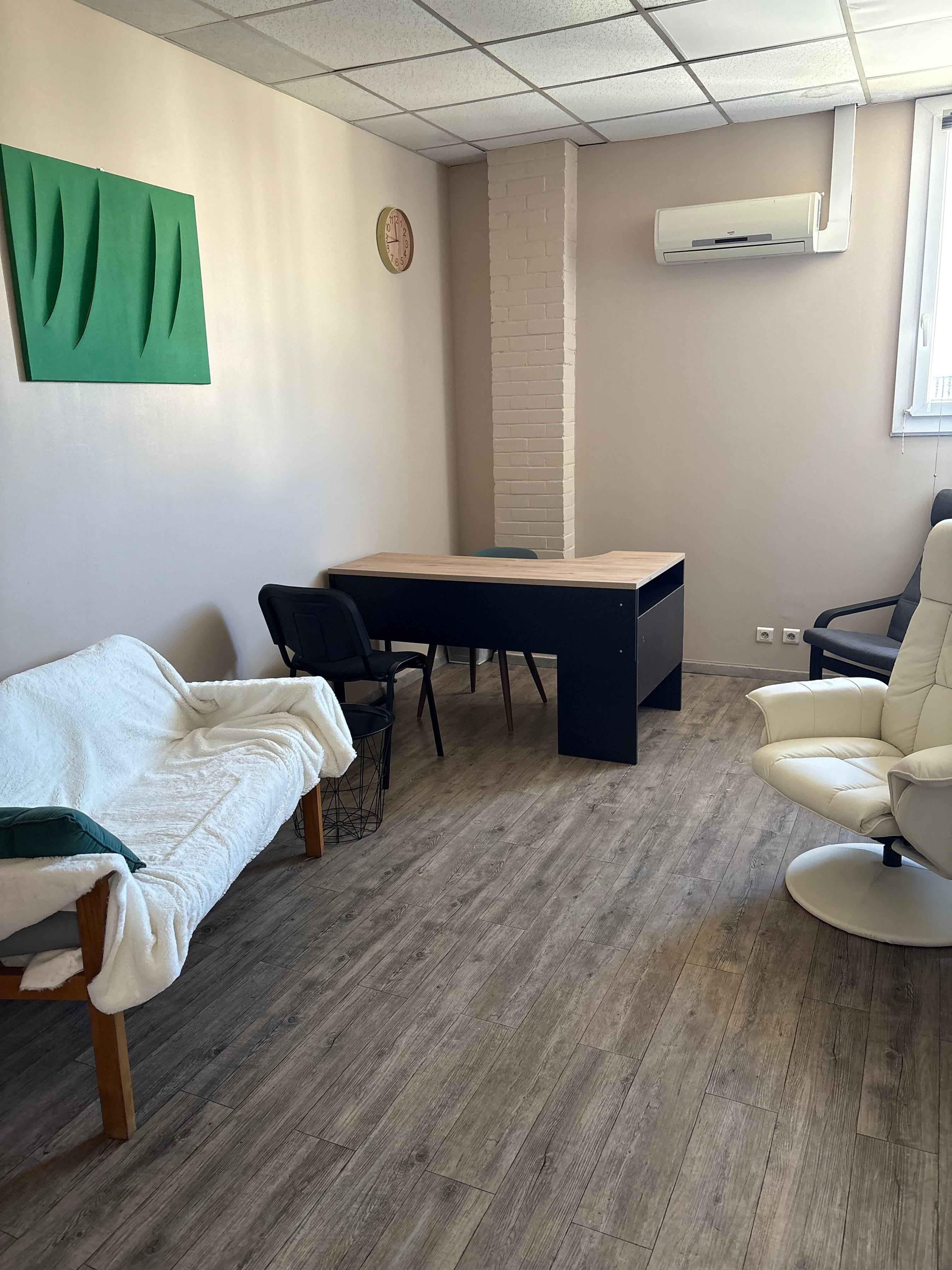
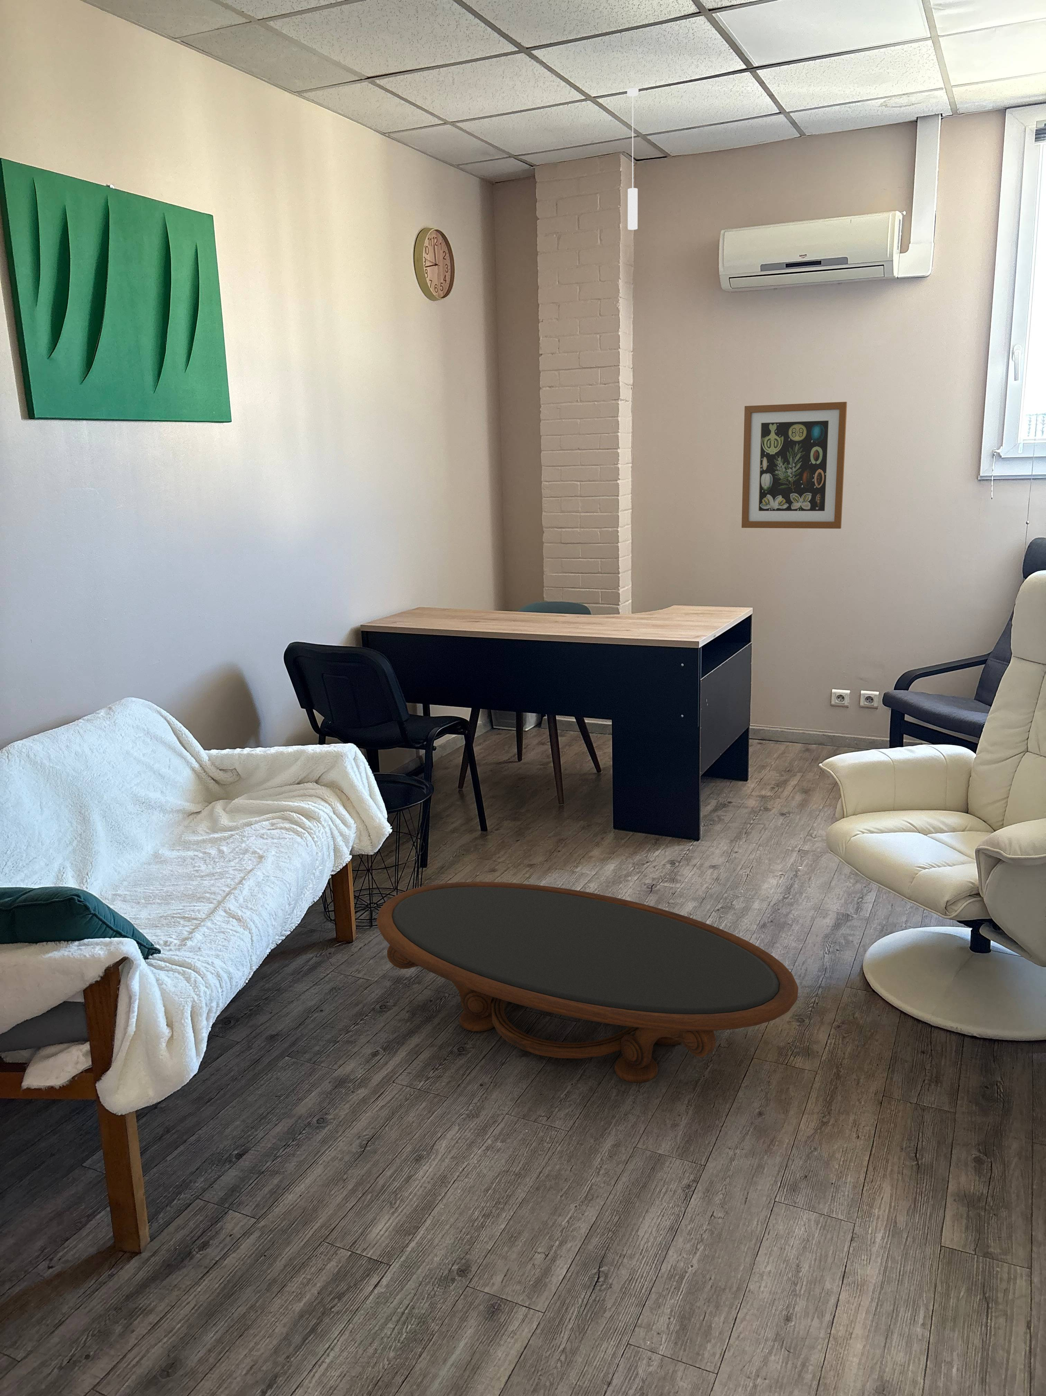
+ pendant lamp [626,88,638,230]
+ coffee table [377,882,799,1084]
+ wall art [742,401,847,529]
